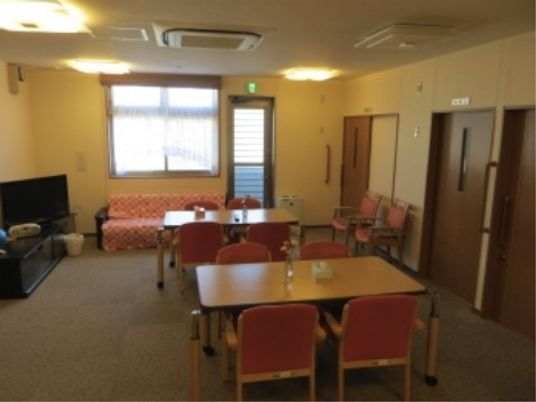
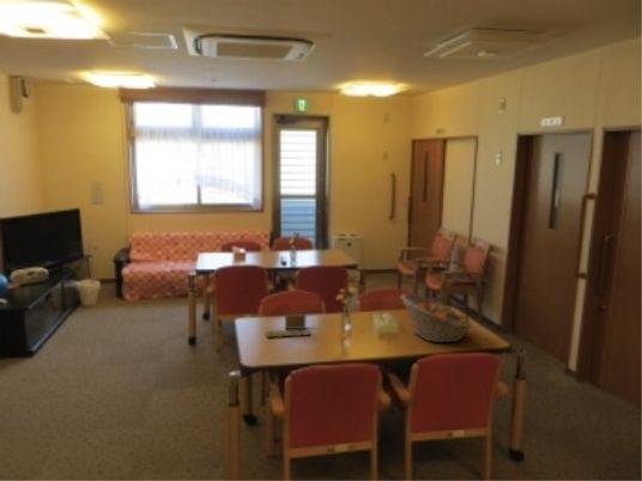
+ fruit basket [400,293,474,343]
+ board game [265,312,311,339]
